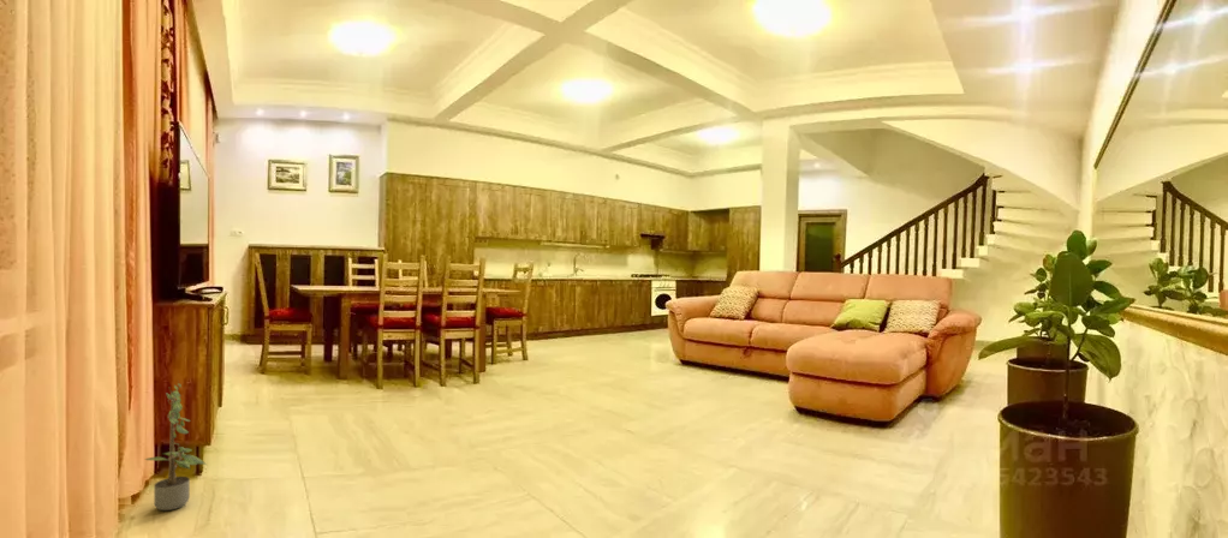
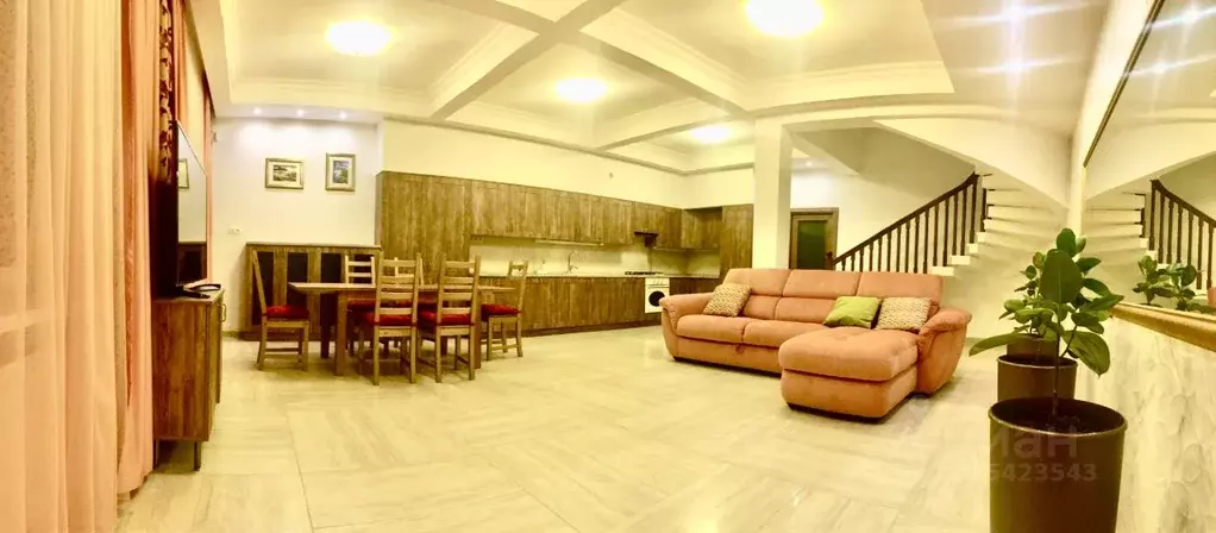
- potted plant [143,381,208,512]
